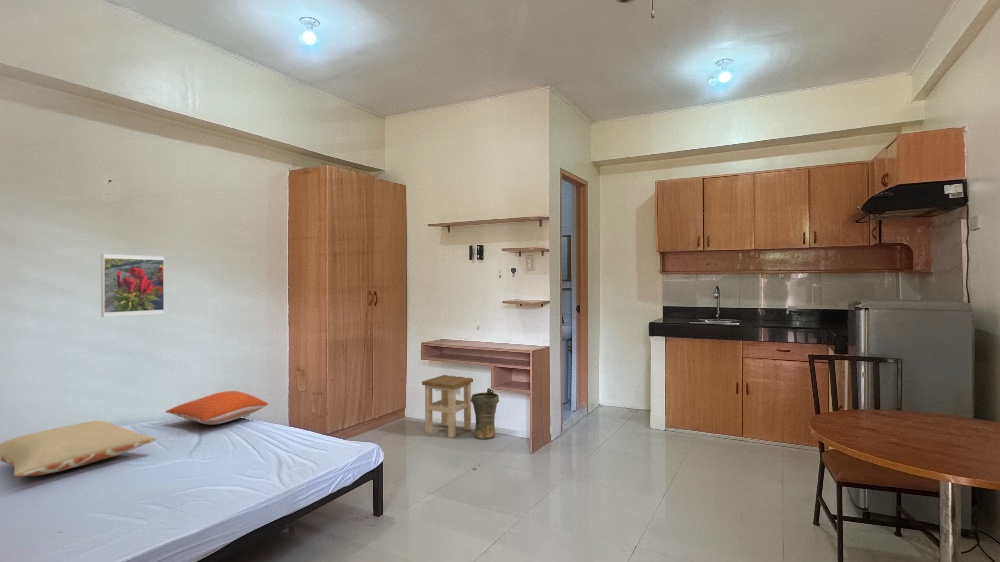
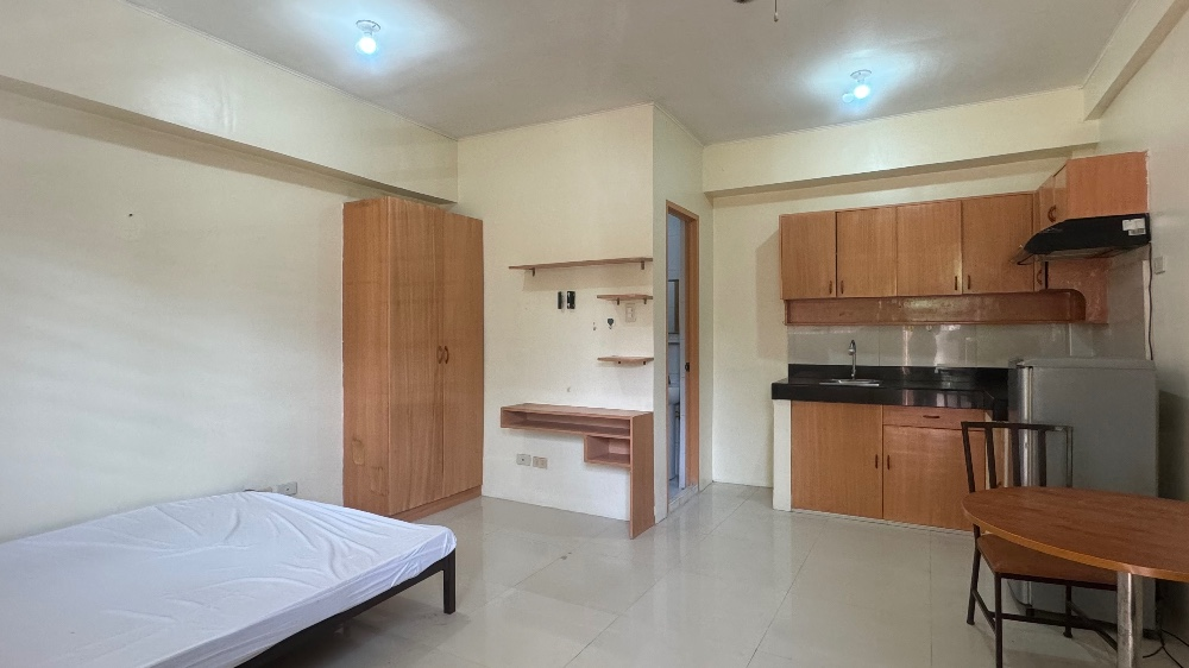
- pillow [0,420,157,478]
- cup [471,387,500,440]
- pillow [165,390,269,425]
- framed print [100,253,165,318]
- stool [421,374,474,439]
